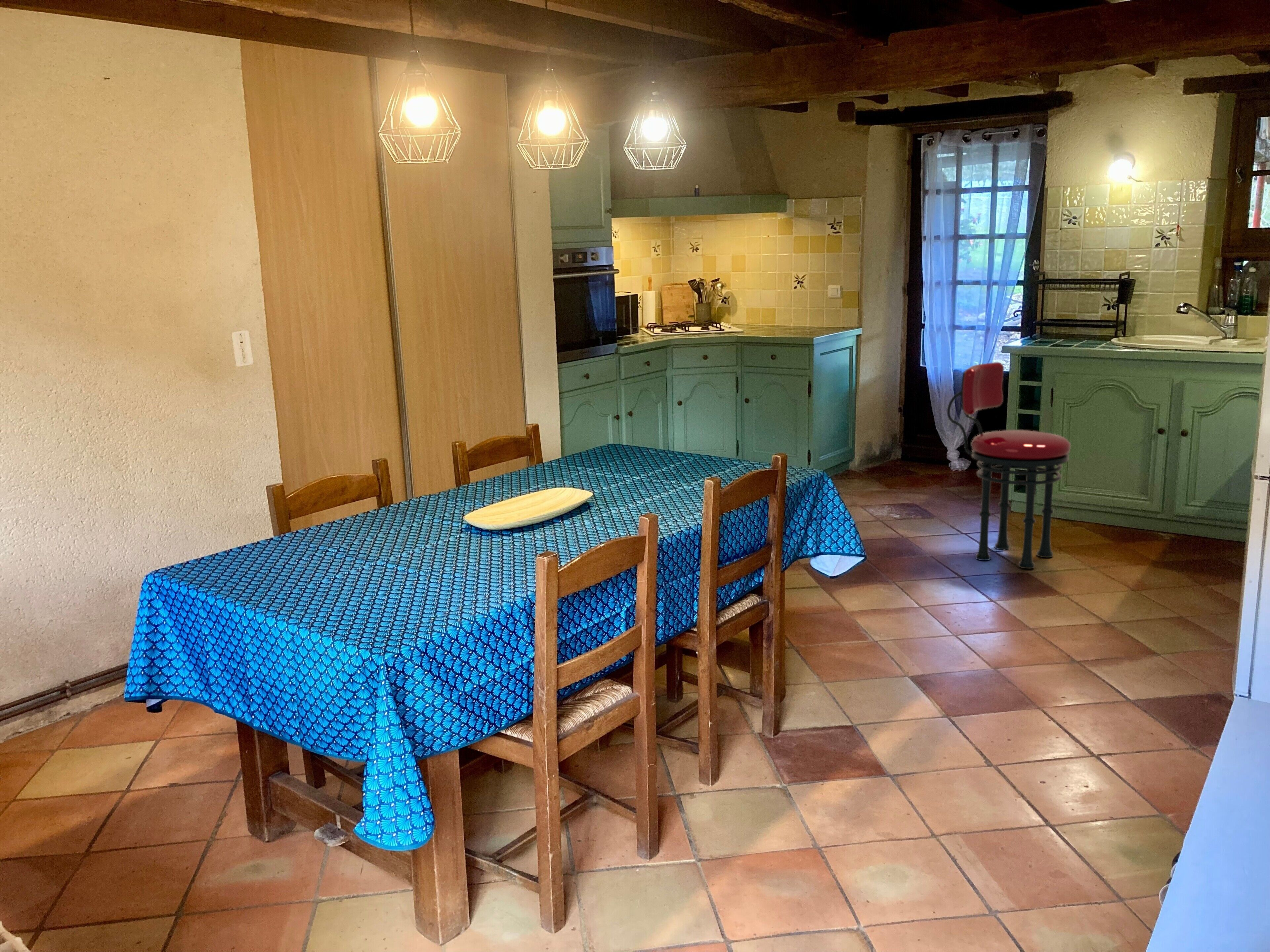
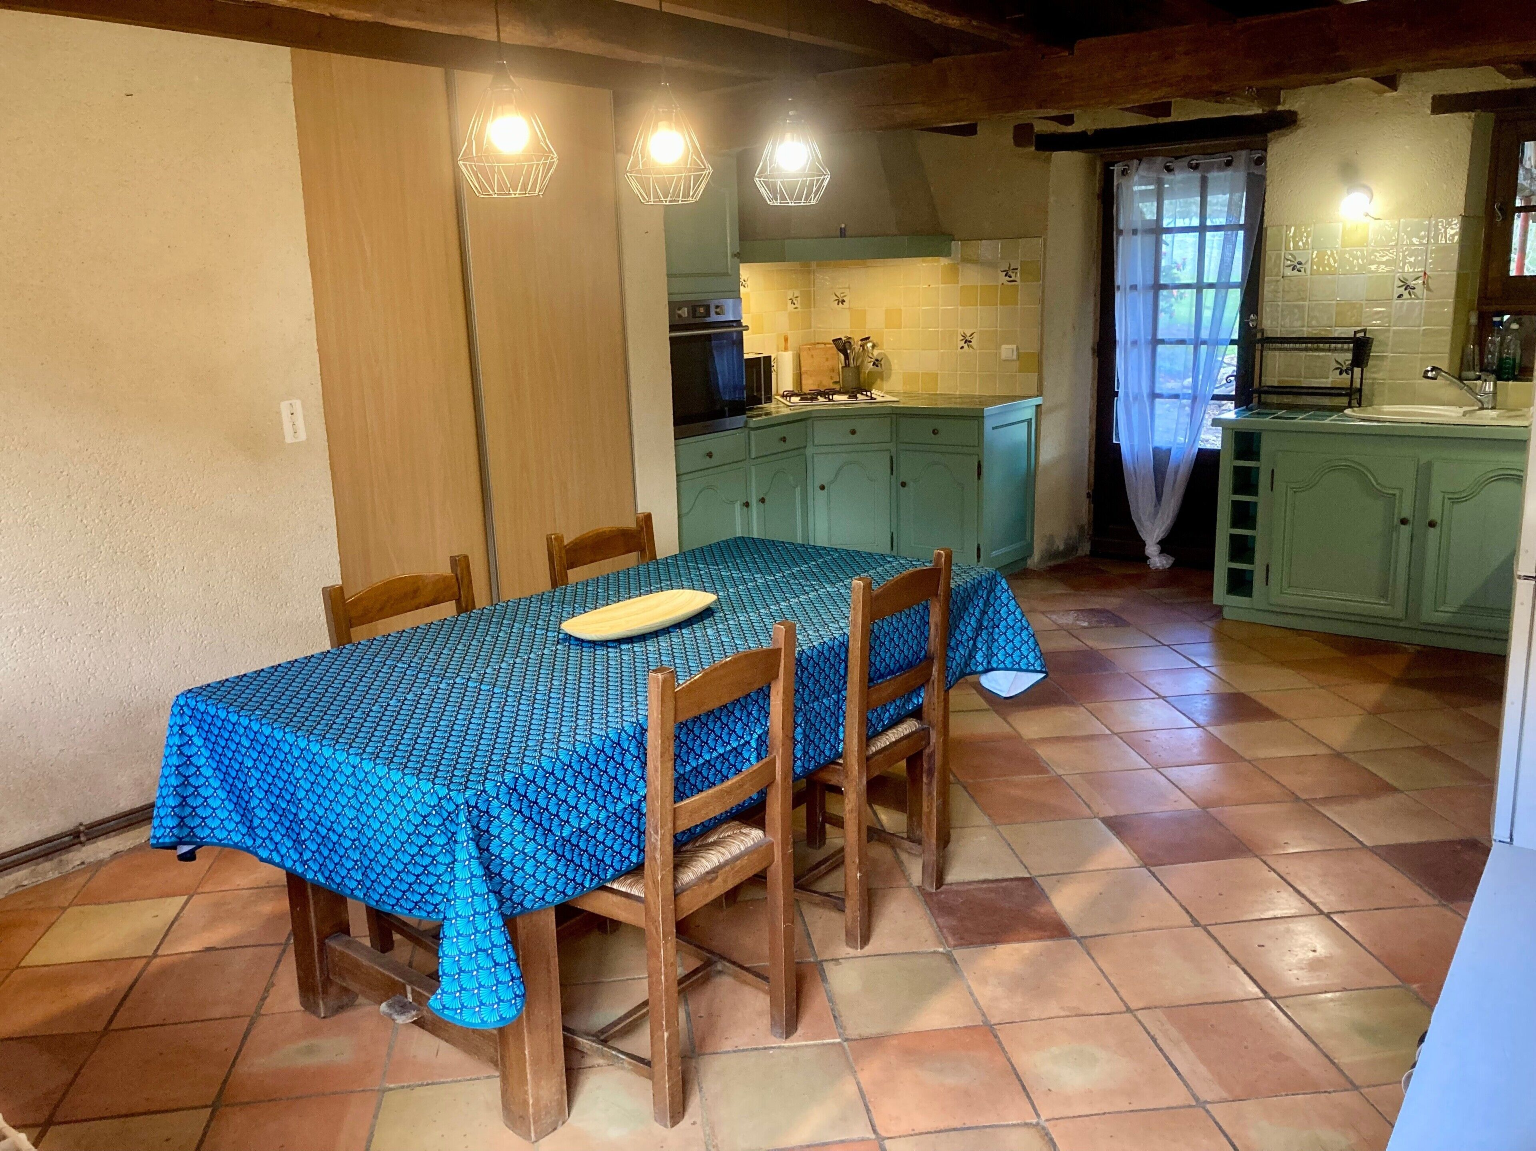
- stool [947,362,1071,569]
